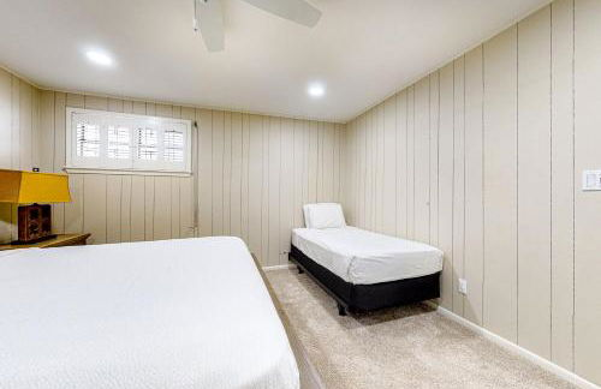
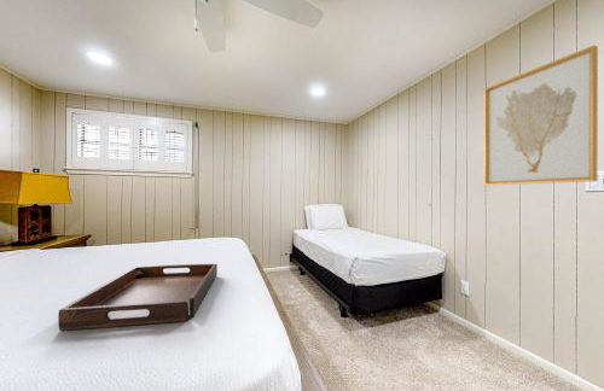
+ wall art [483,43,599,186]
+ serving tray [57,263,219,332]
